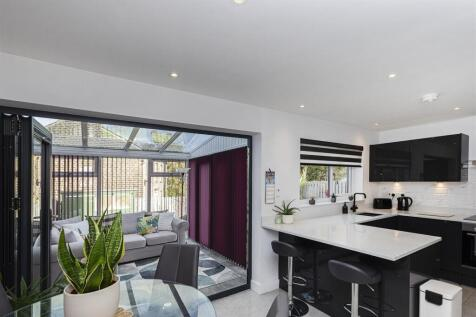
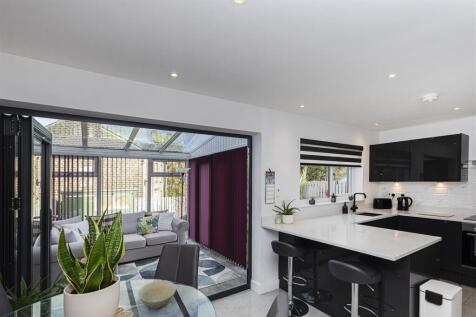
+ bowl [137,279,177,310]
